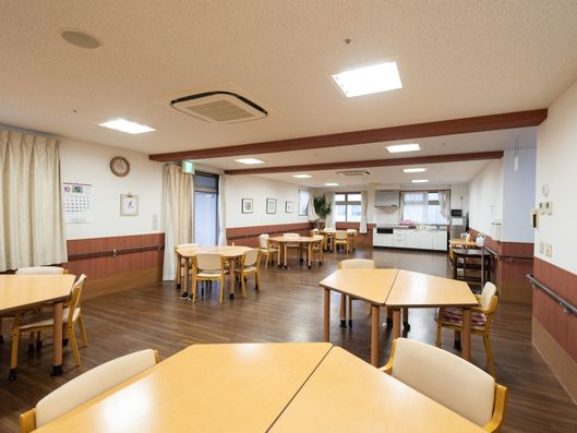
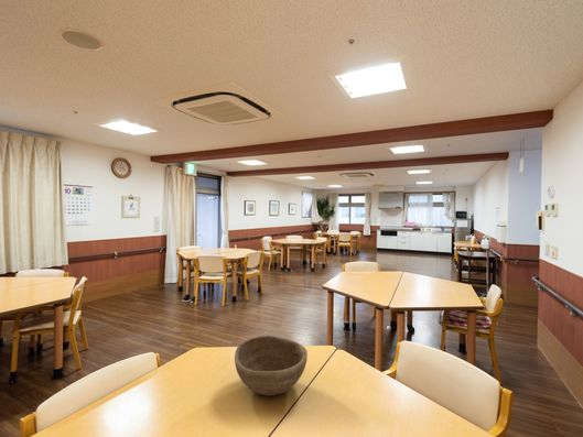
+ bowl [234,335,309,396]
